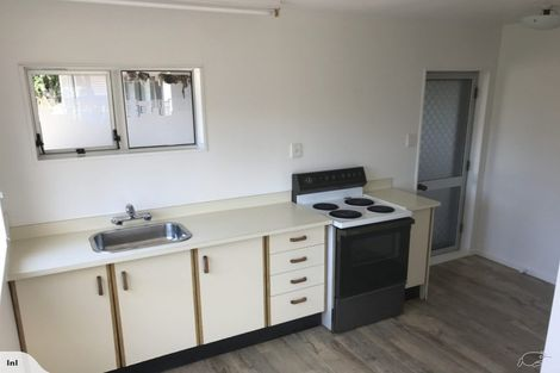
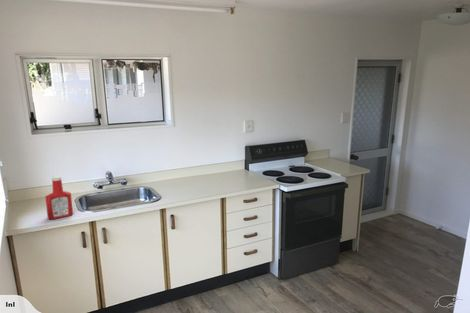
+ soap bottle [44,175,74,220]
